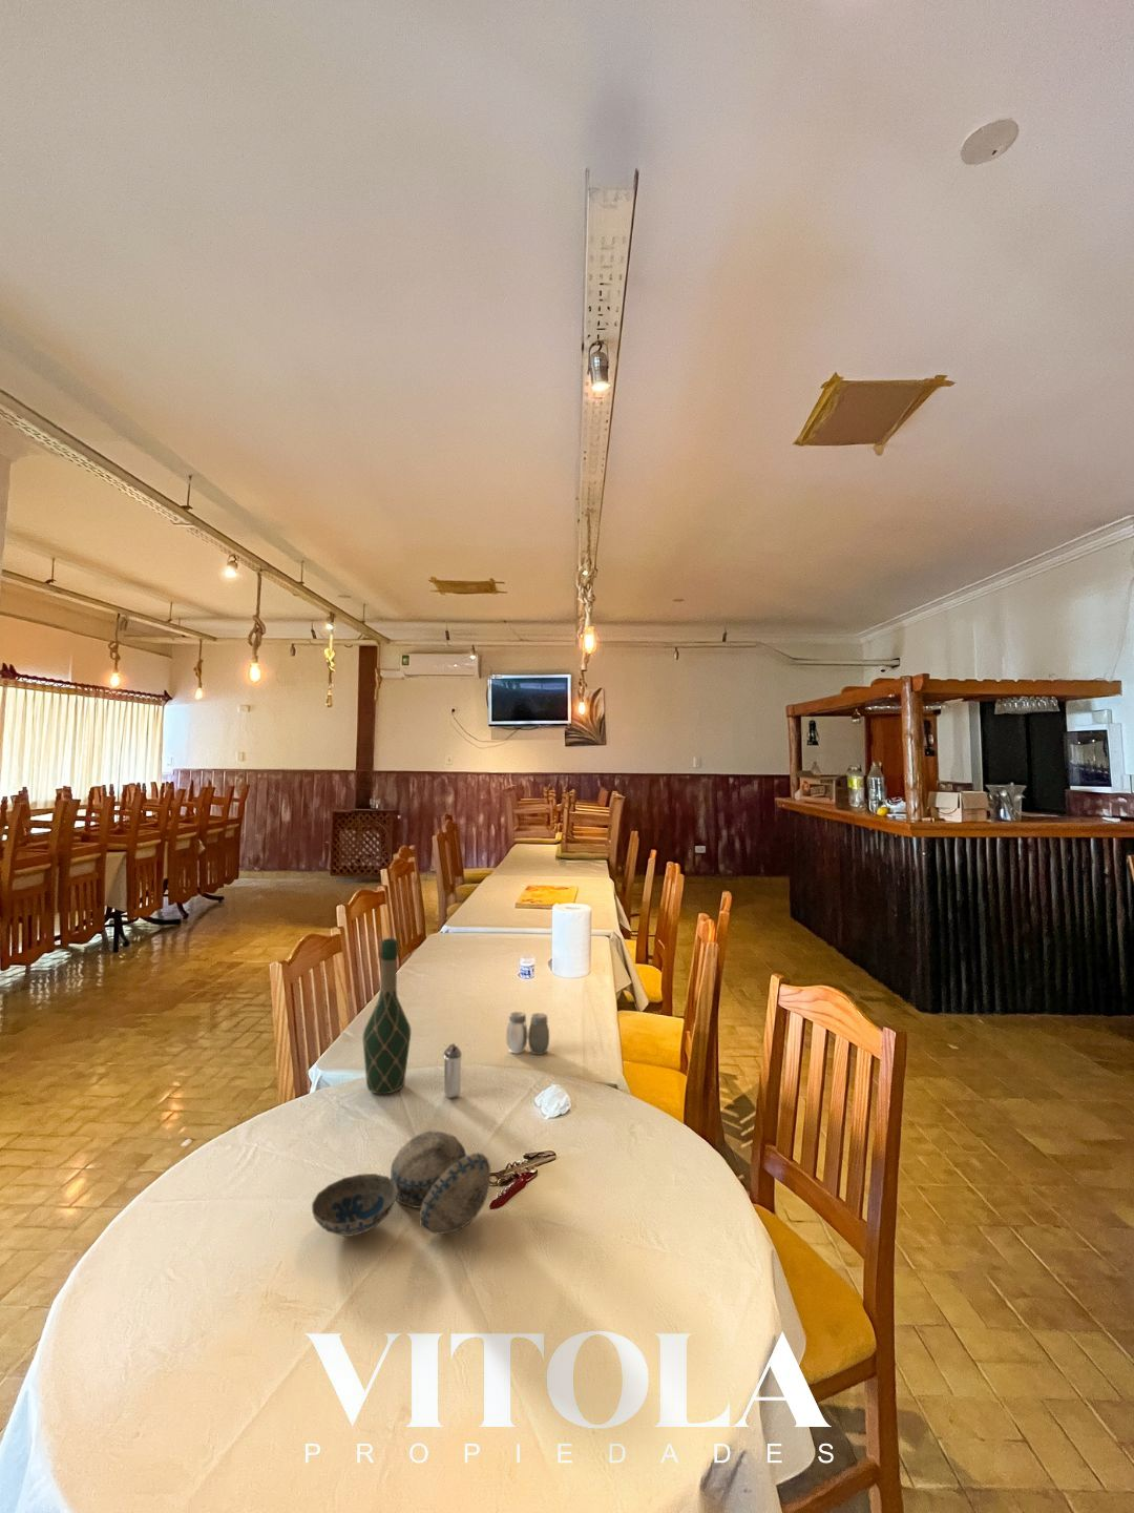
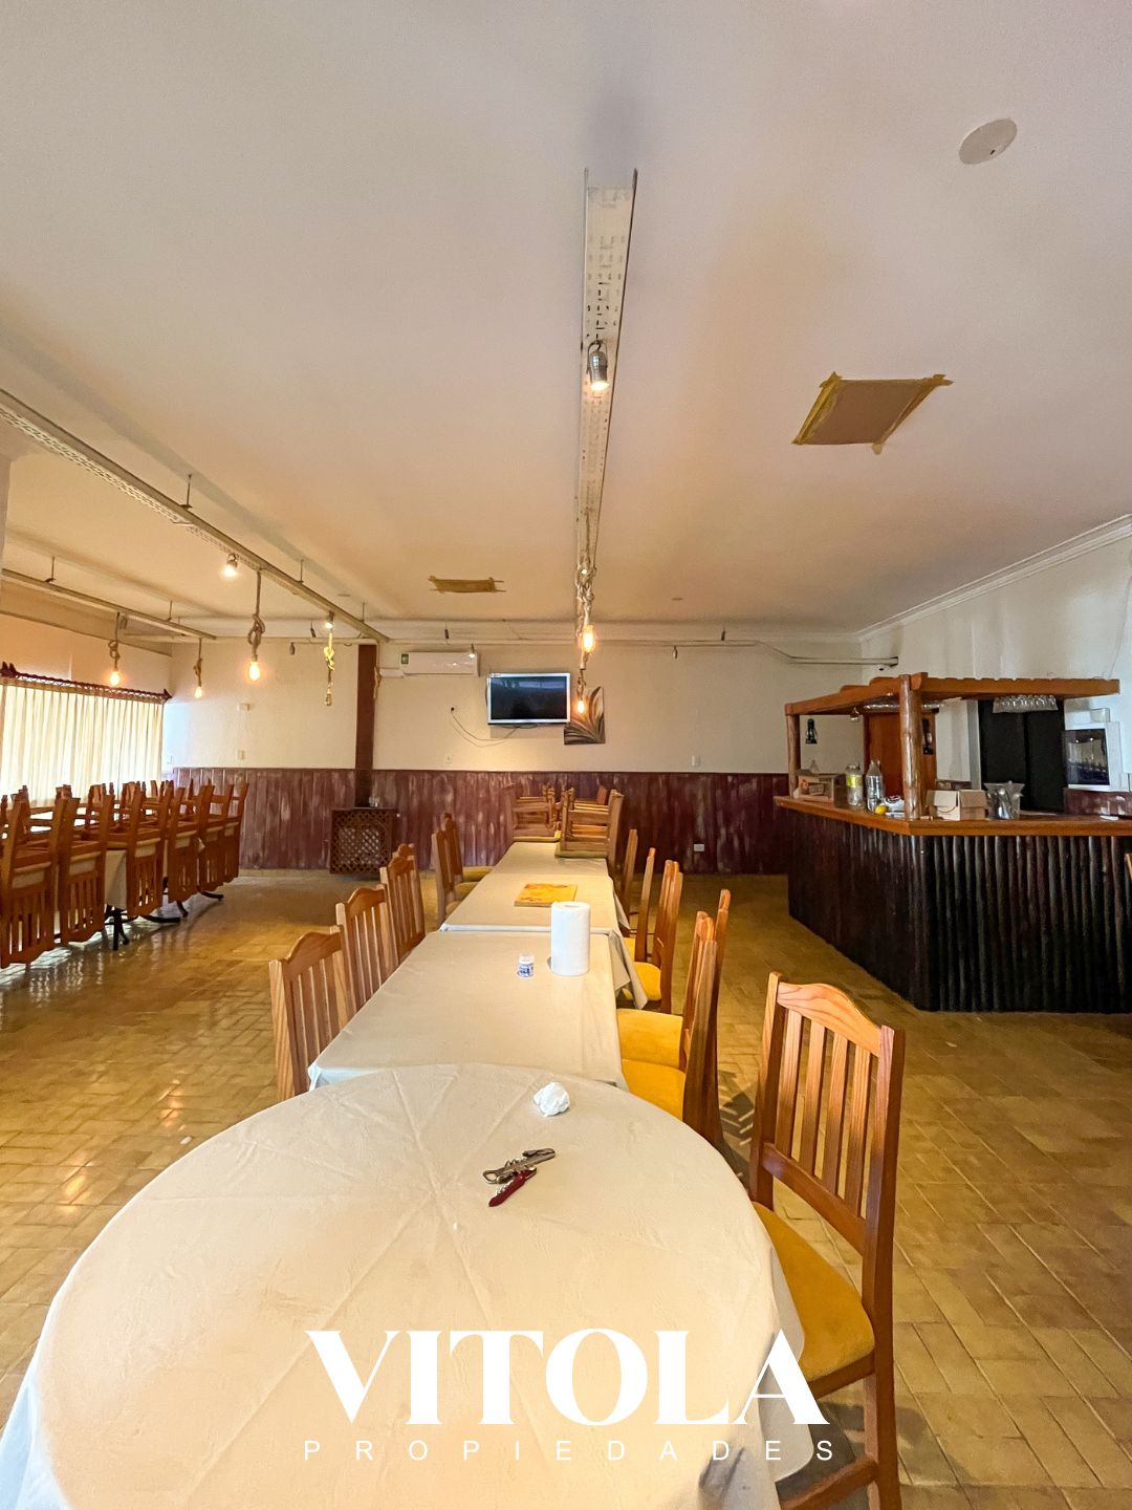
- decorative bowl [311,1131,492,1238]
- shaker [443,1042,463,1100]
- wine bottle [362,938,412,1095]
- salt and pepper shaker [505,1010,550,1056]
